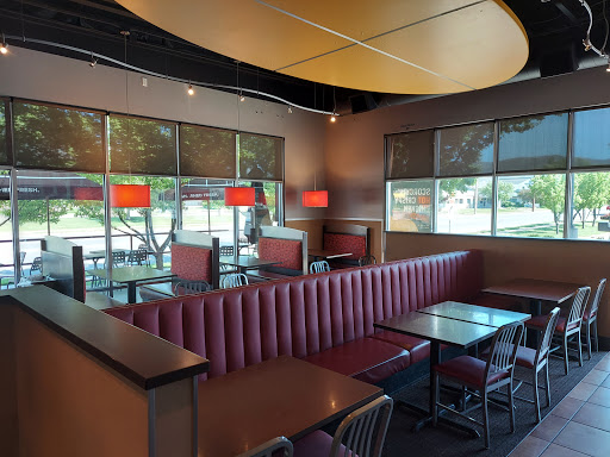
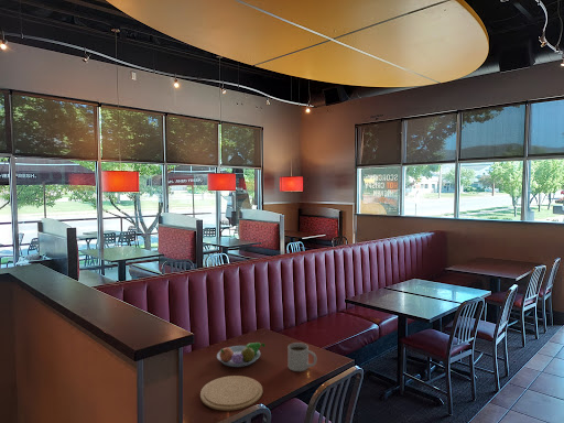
+ mug [288,341,317,372]
+ plate [199,375,264,412]
+ fruit bowl [216,341,267,368]
